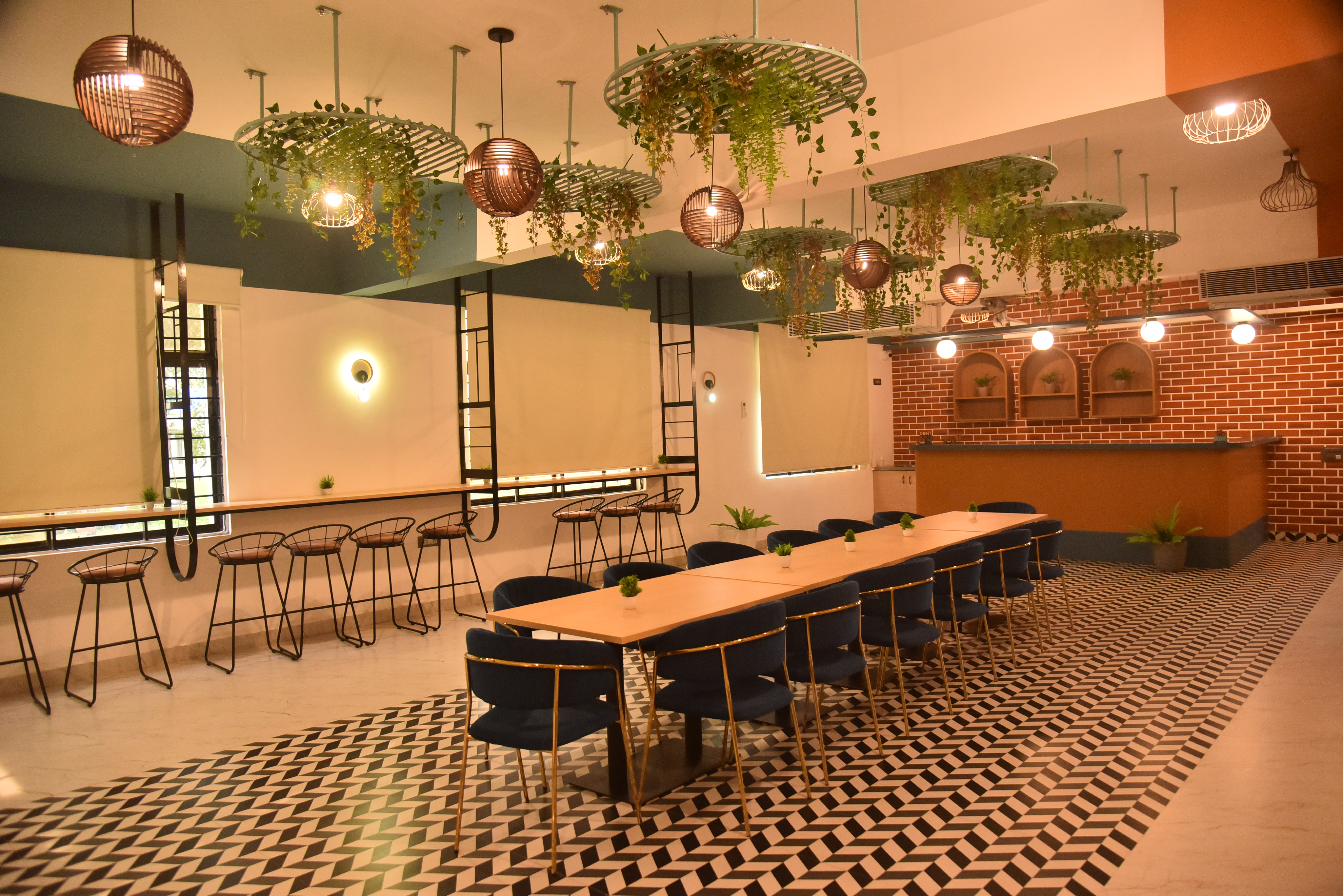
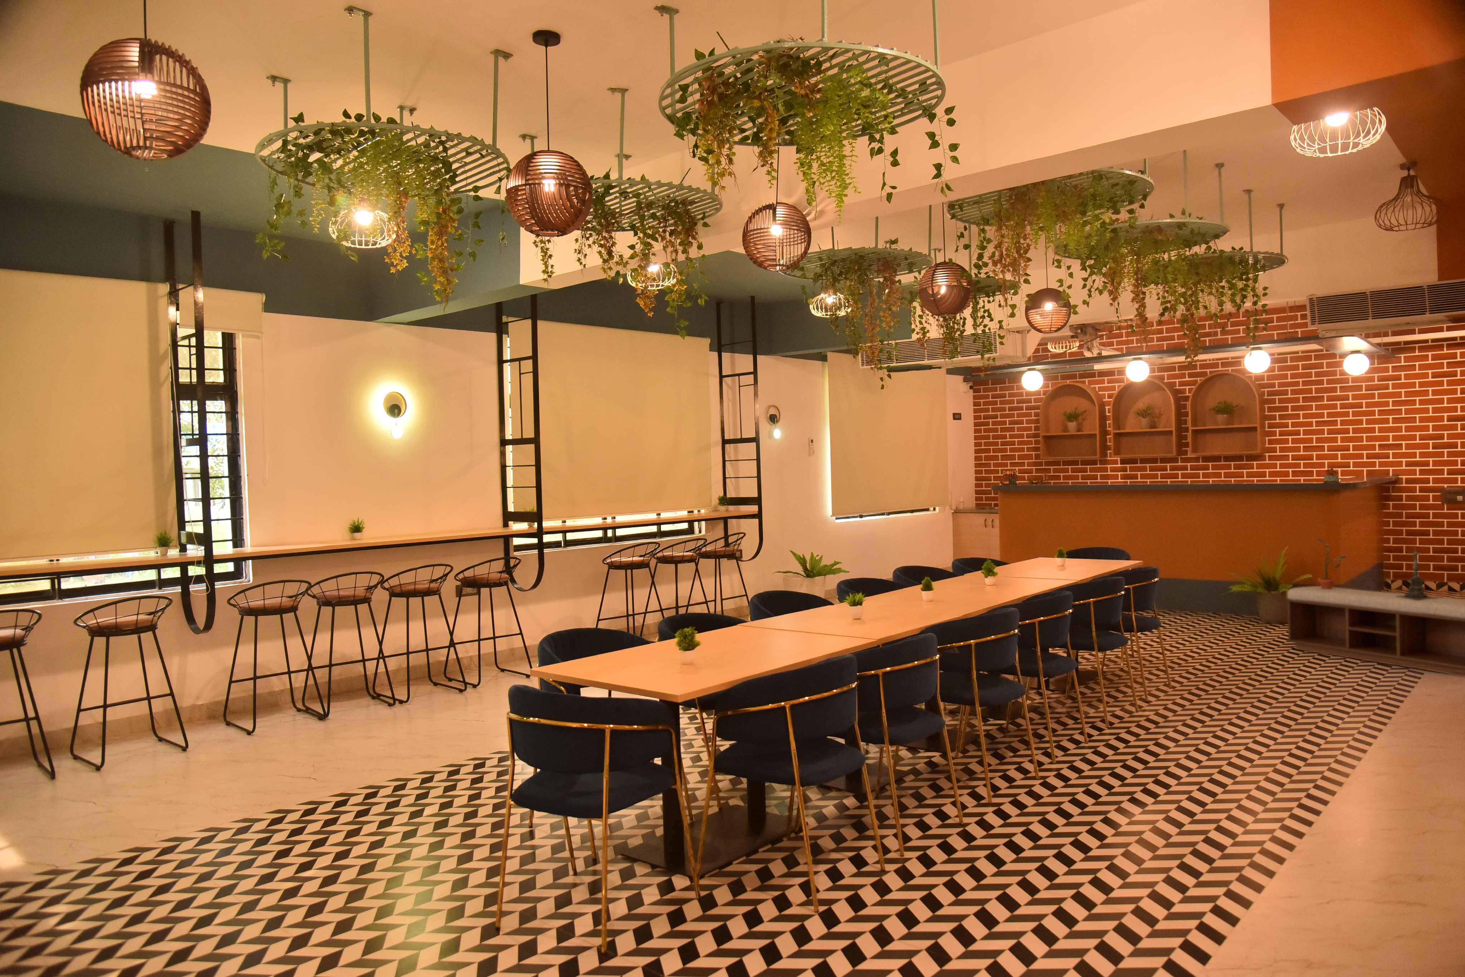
+ candle holder [1396,545,1438,600]
+ bench [1285,586,1465,676]
+ potted plant [1316,538,1346,589]
